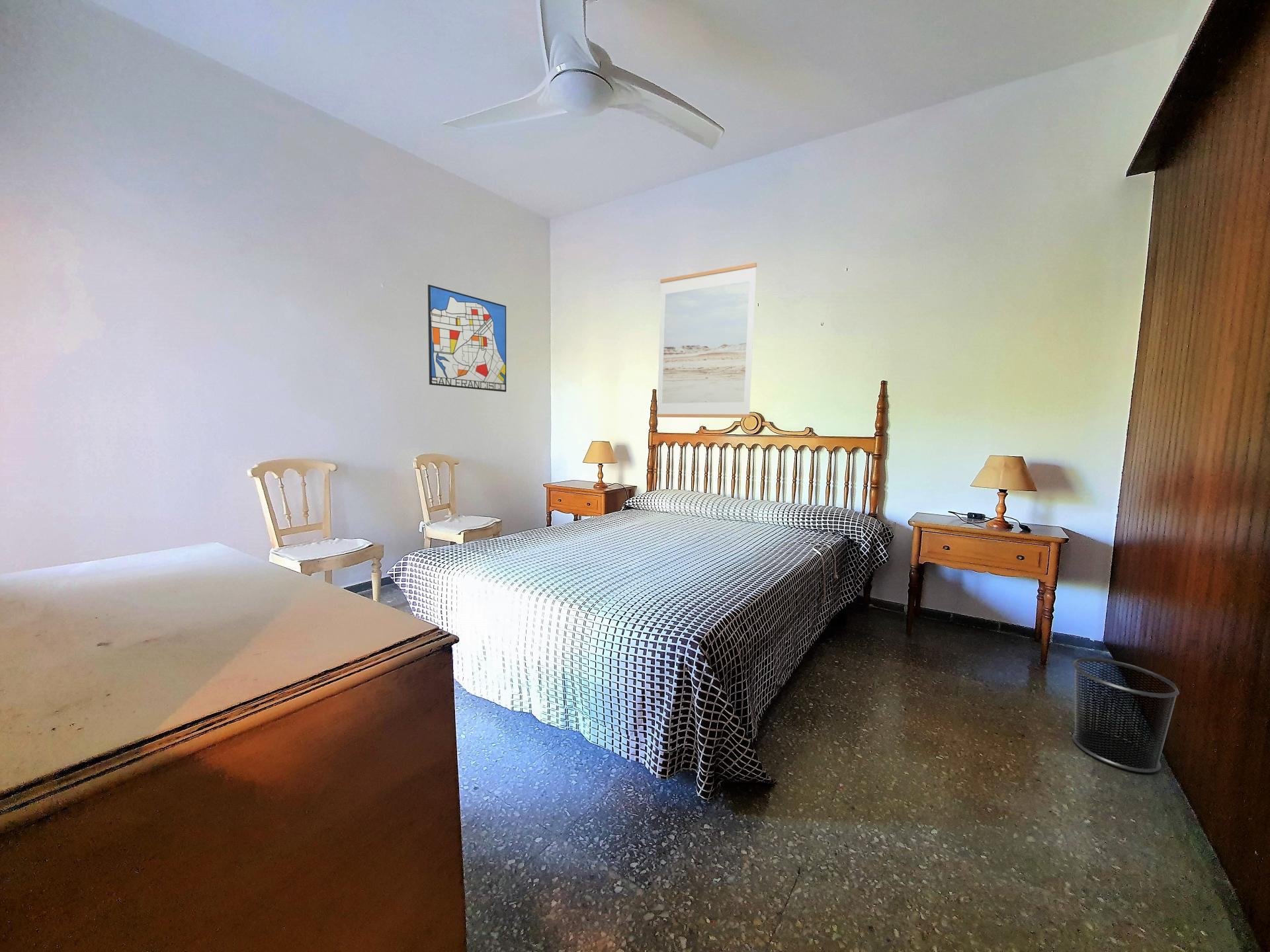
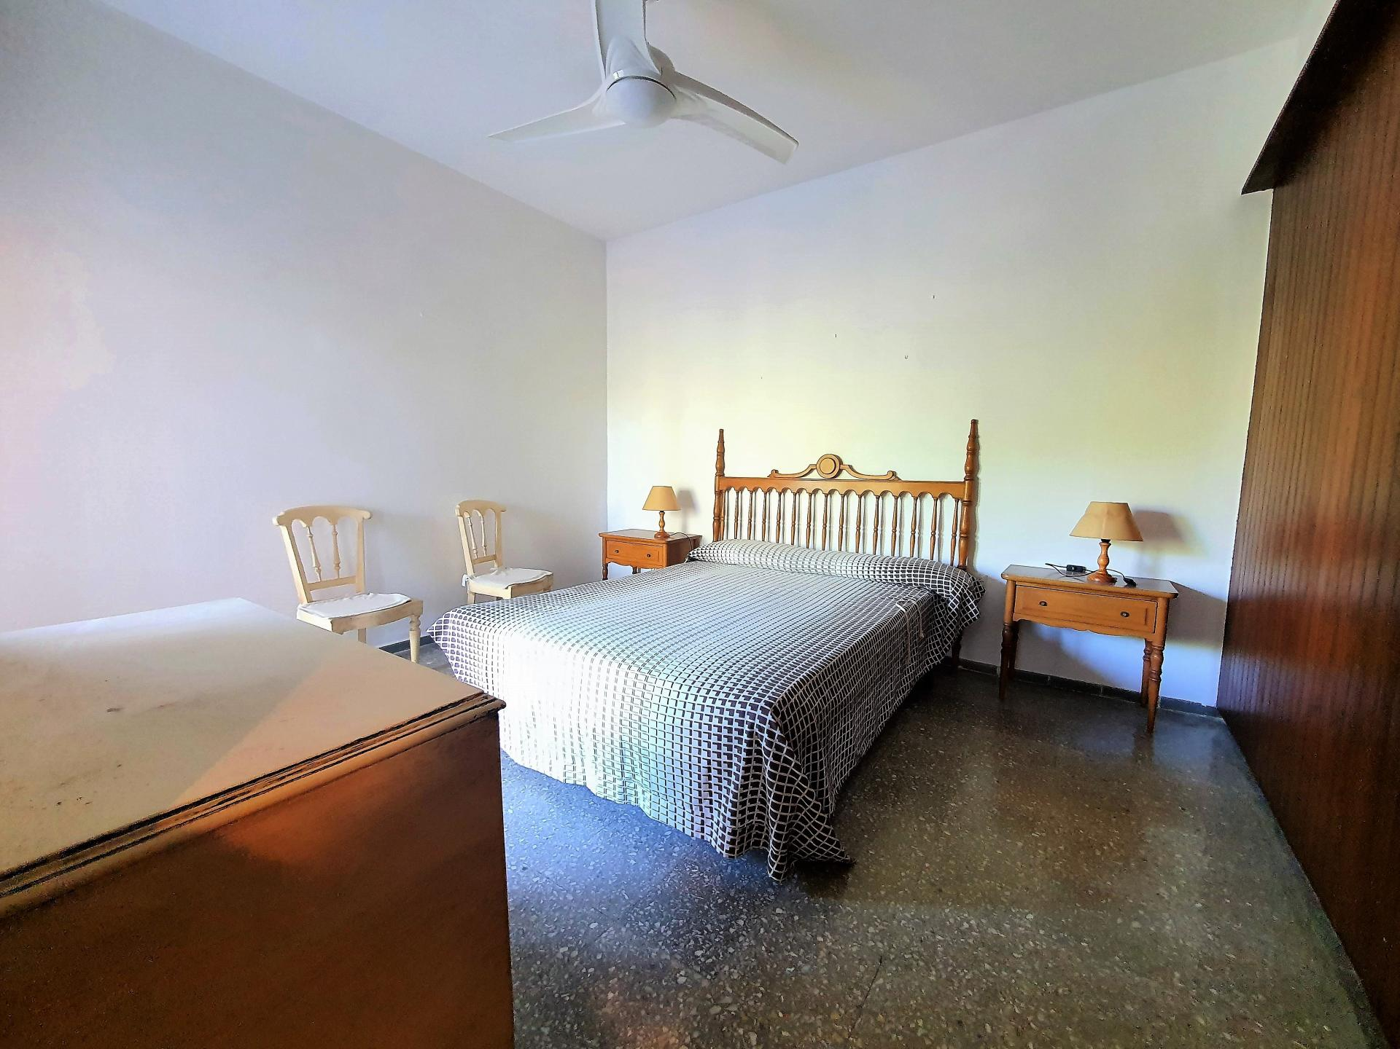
- wall art [427,284,507,393]
- wall art [656,262,757,418]
- waste bin [1072,657,1179,773]
